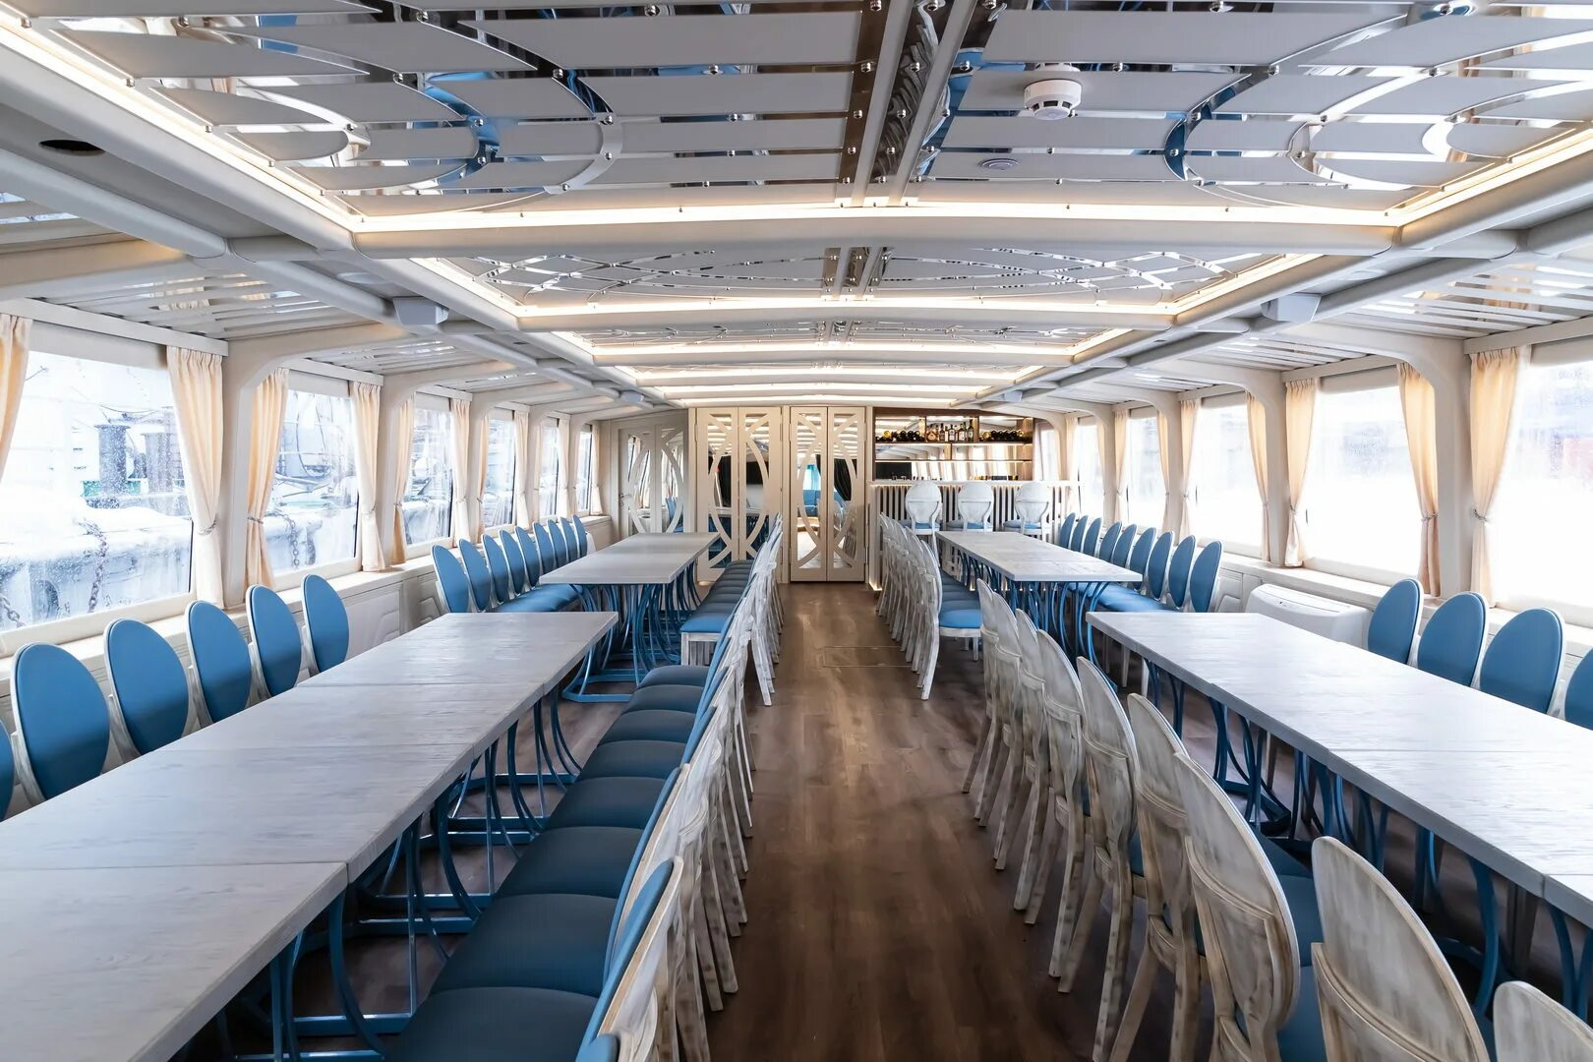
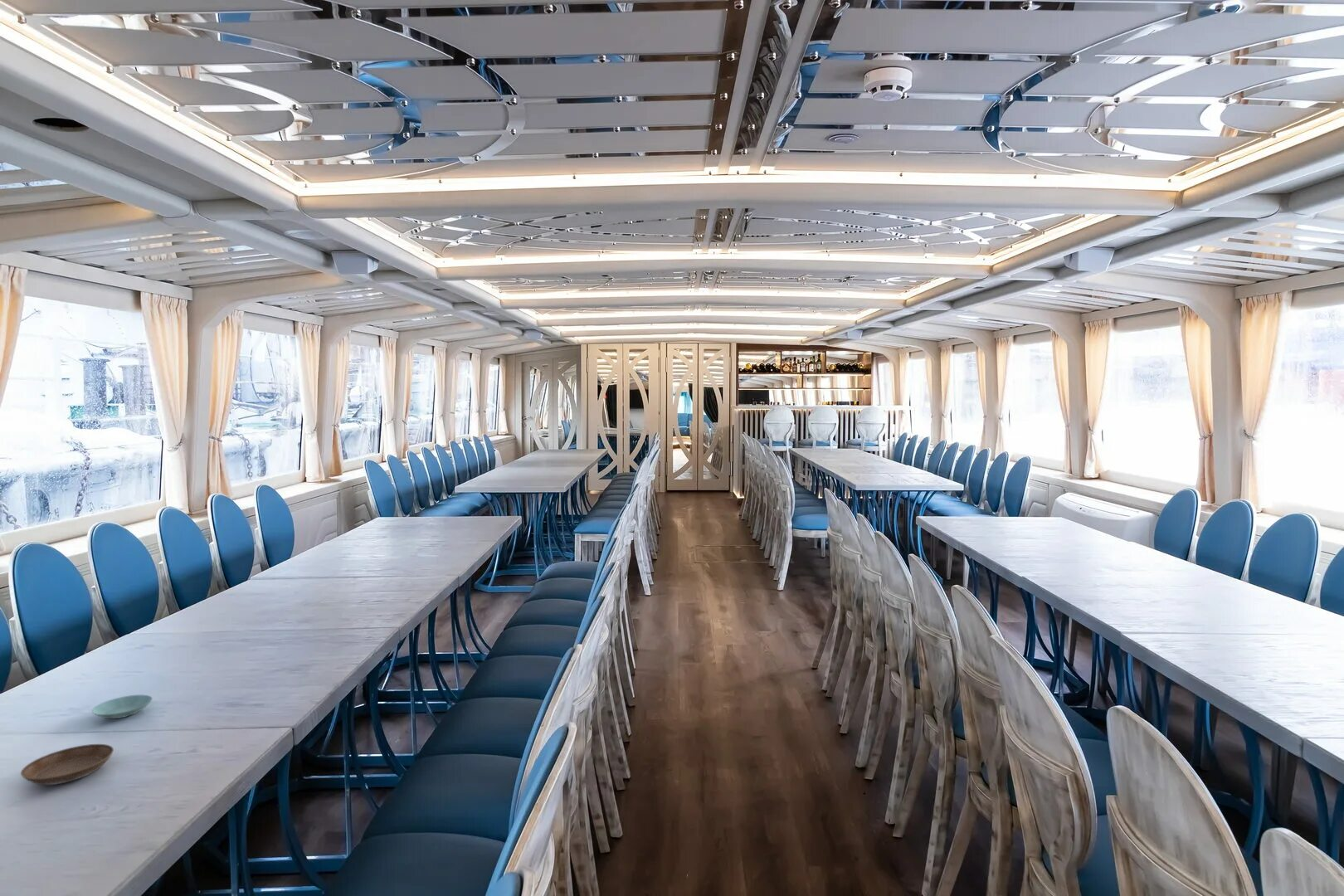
+ saucer [91,694,153,719]
+ saucer [20,743,114,786]
